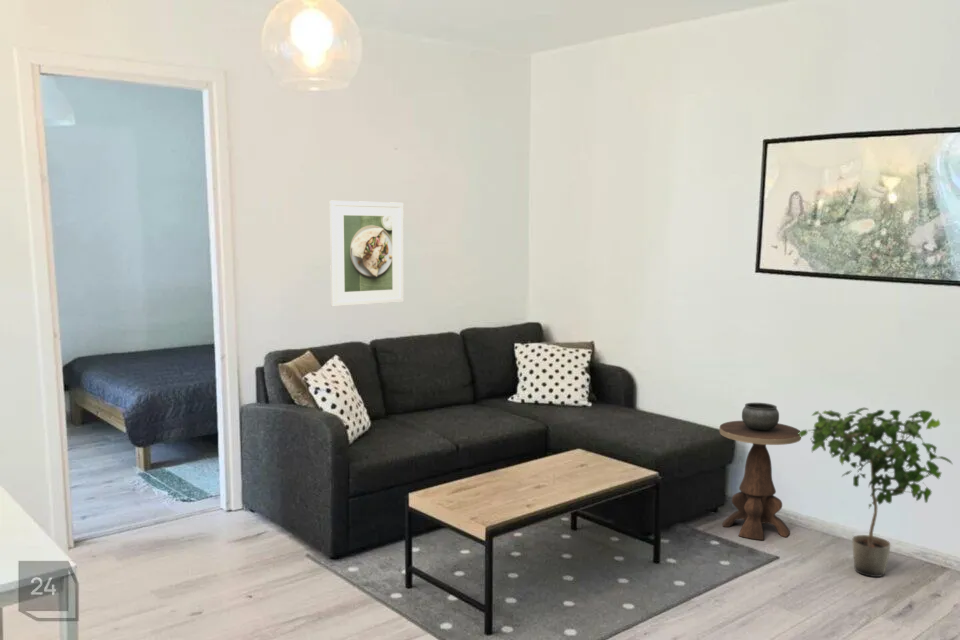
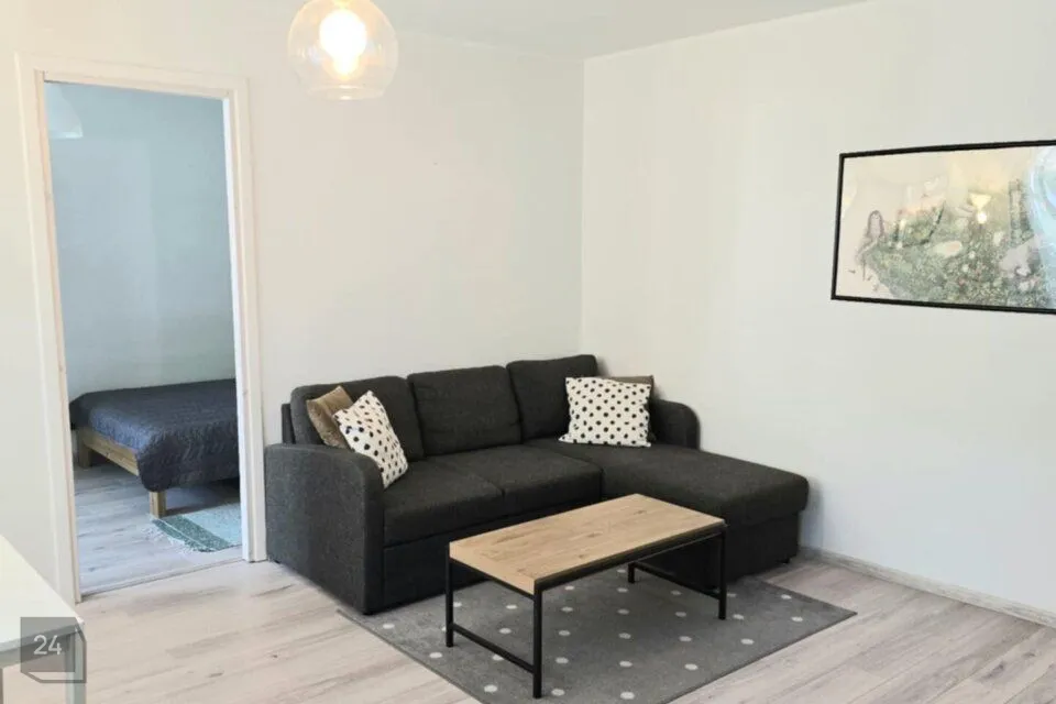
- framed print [329,200,405,308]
- side table [718,402,802,541]
- potted plant [798,407,954,578]
